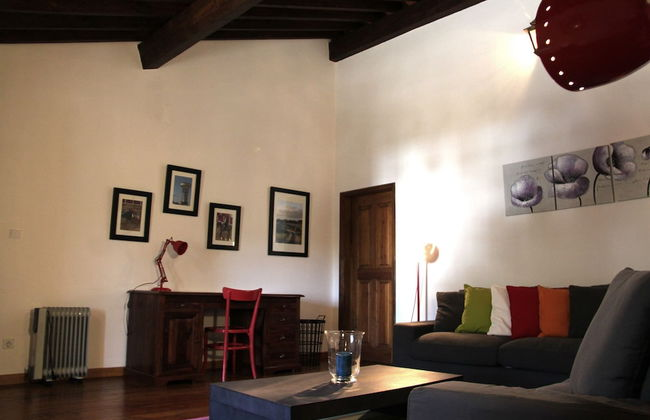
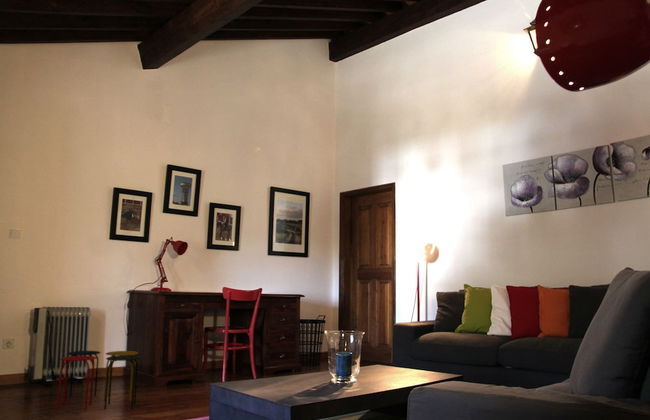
+ stool [56,350,142,412]
